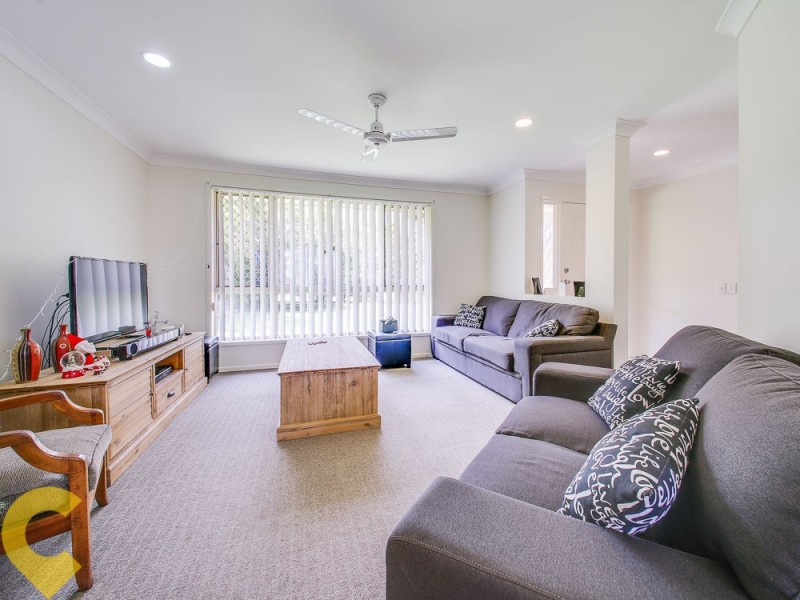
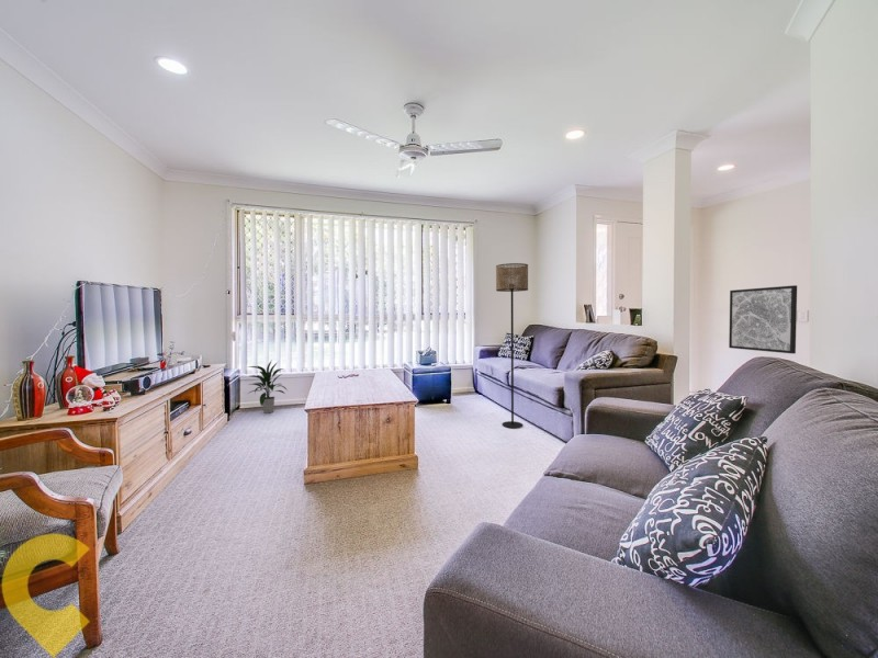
+ wall art [728,284,798,354]
+ indoor plant [246,359,289,415]
+ floor lamp [495,262,529,429]
